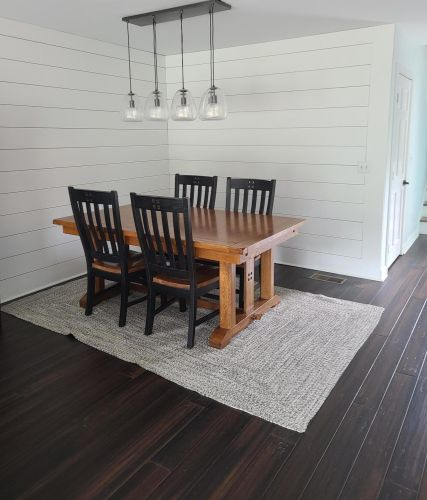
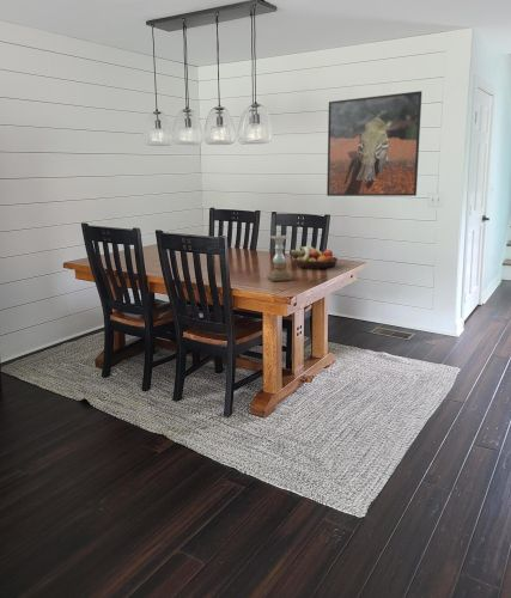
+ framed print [326,90,422,197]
+ fruit bowl [290,244,339,269]
+ candle holder [266,234,293,282]
